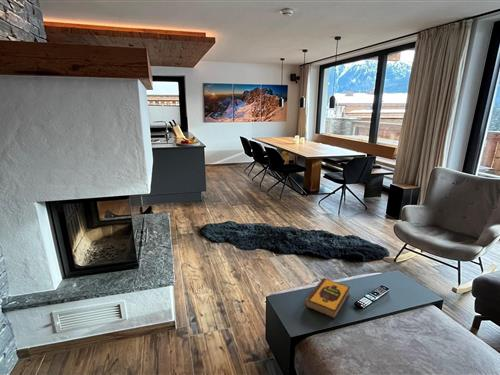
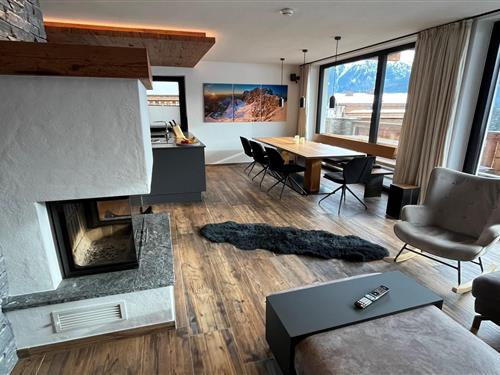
- hardback book [304,277,351,319]
